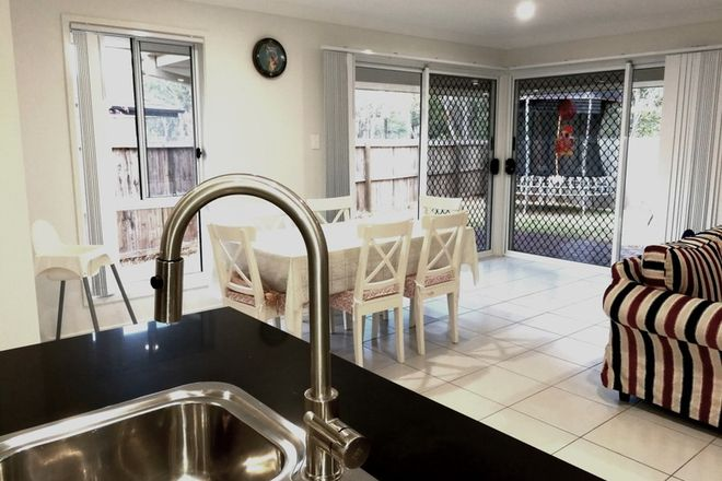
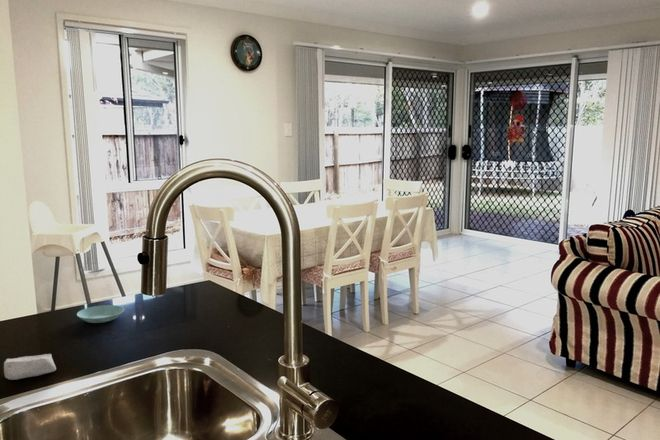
+ saucer [76,304,125,324]
+ soap bar [3,353,57,381]
